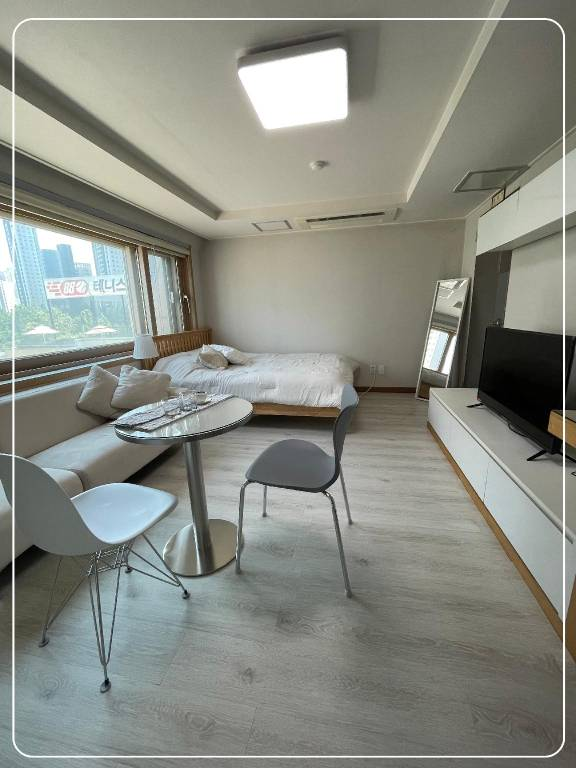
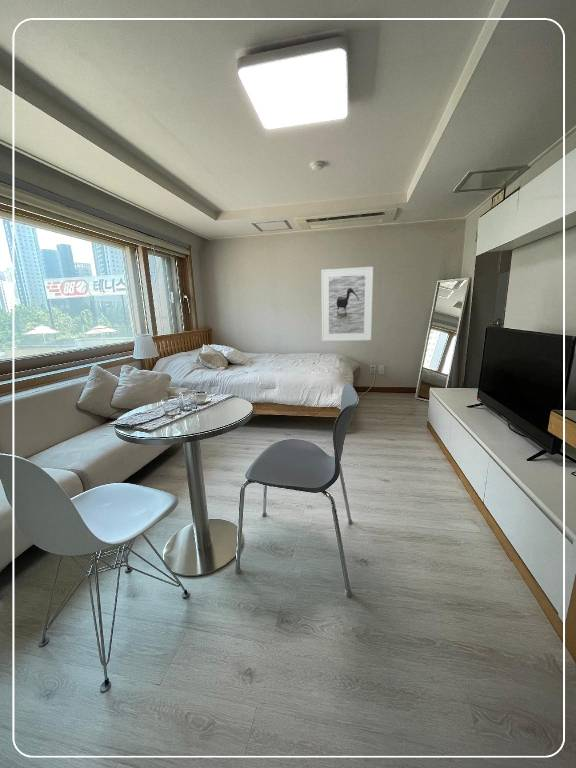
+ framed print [320,266,374,342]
